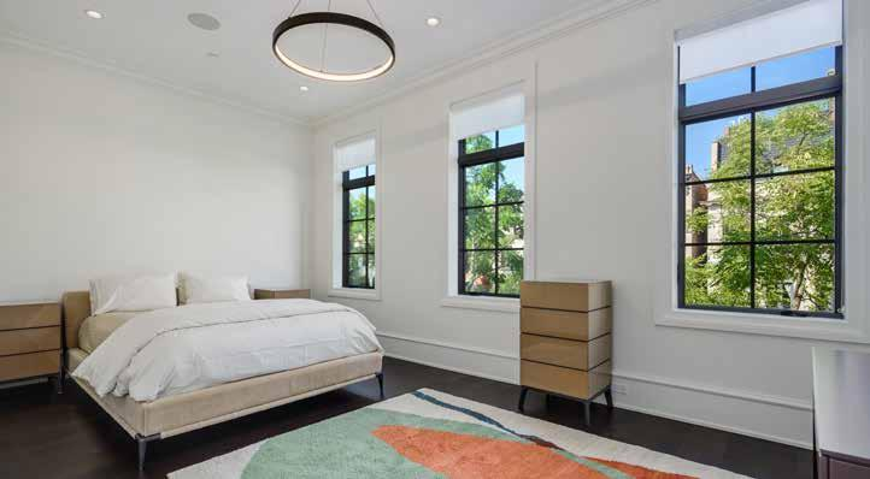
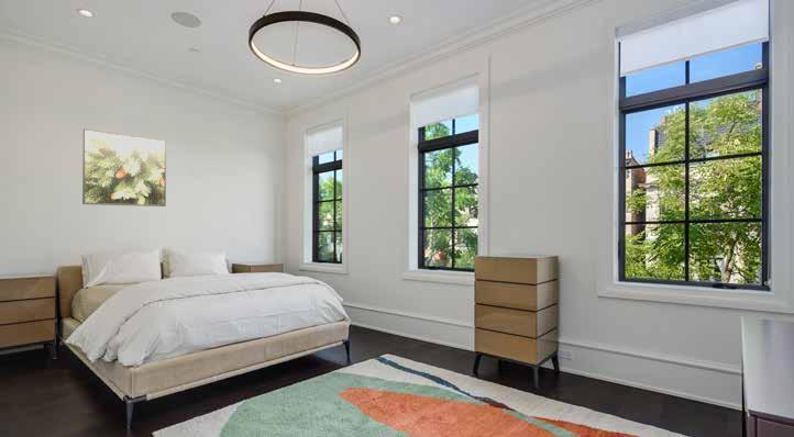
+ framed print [81,127,167,208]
